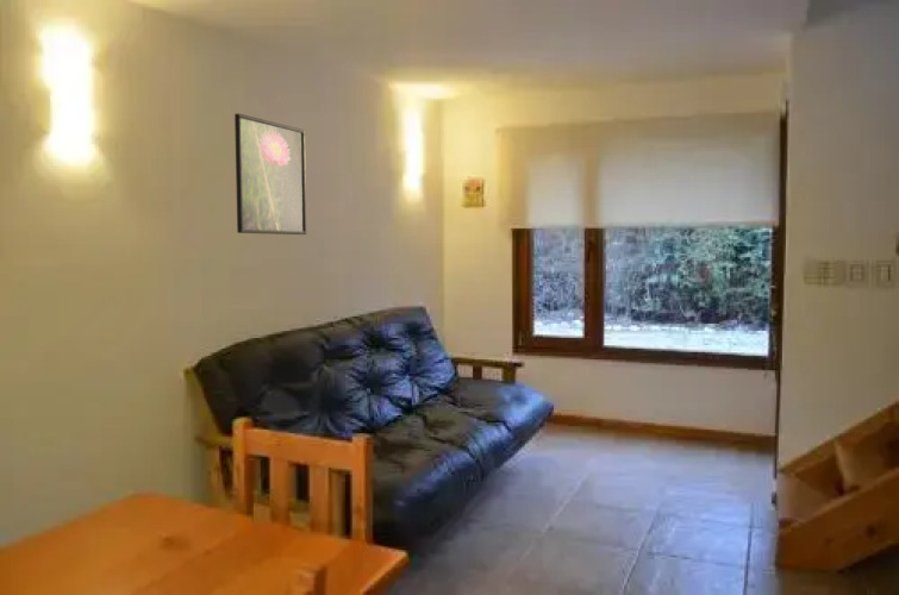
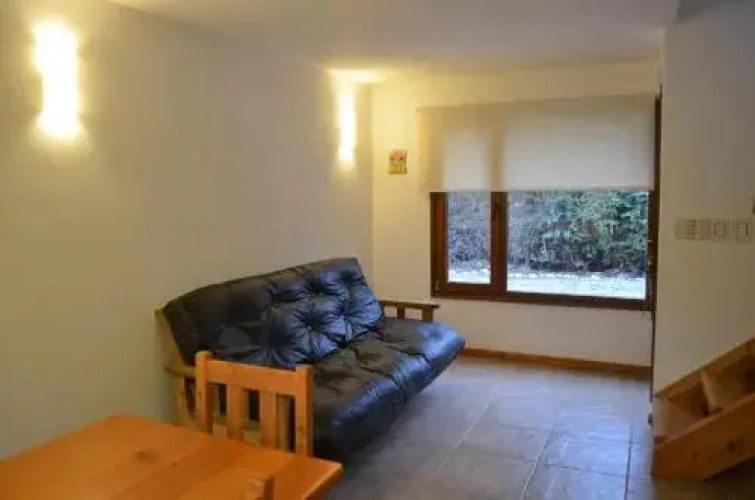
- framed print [233,112,307,236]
